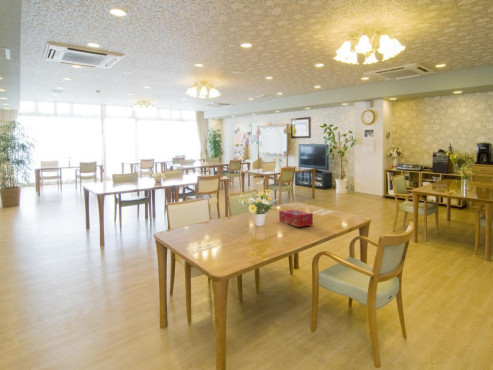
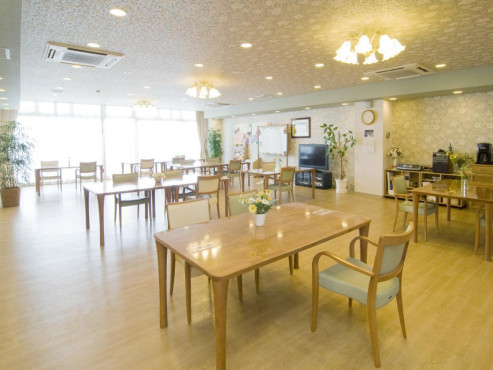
- tissue box [278,209,314,228]
